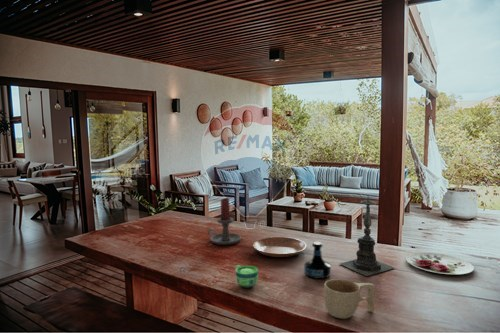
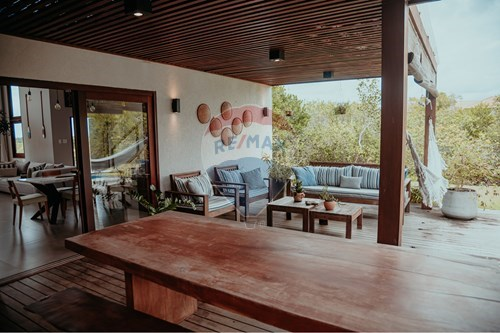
- tequila bottle [303,241,332,280]
- cup [323,278,376,320]
- bowl [252,236,307,258]
- plate [405,252,475,276]
- cup [234,264,259,289]
- candle holder [339,196,395,277]
- candle holder [207,197,242,246]
